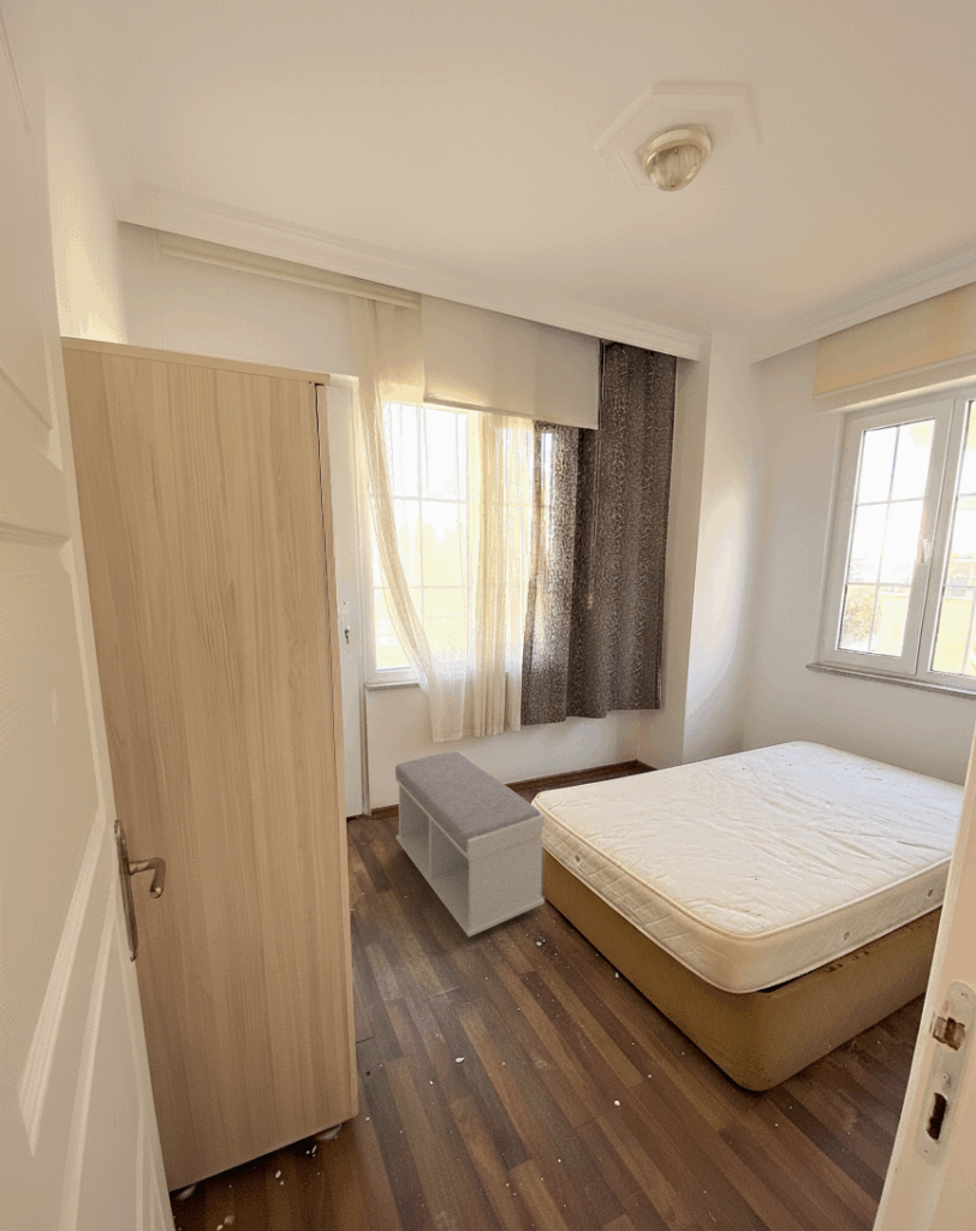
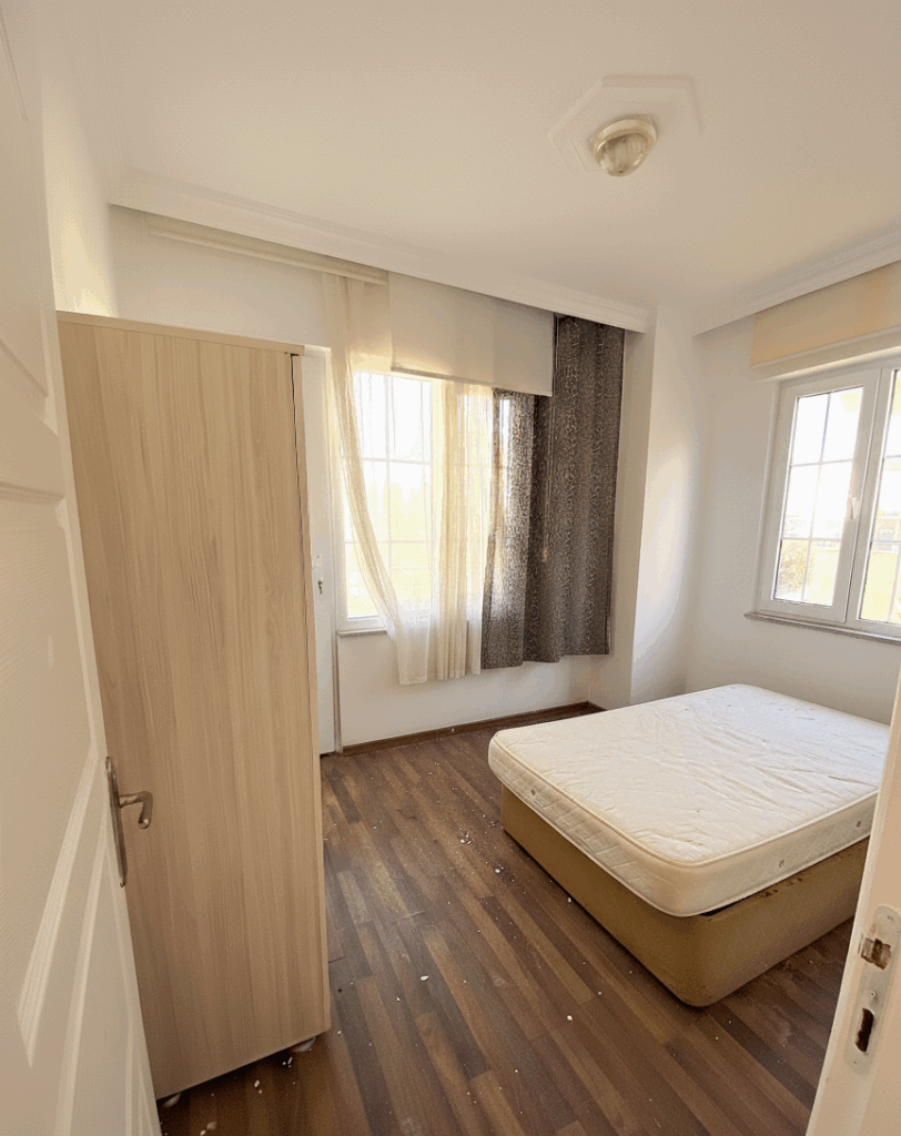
- bench [394,750,546,938]
